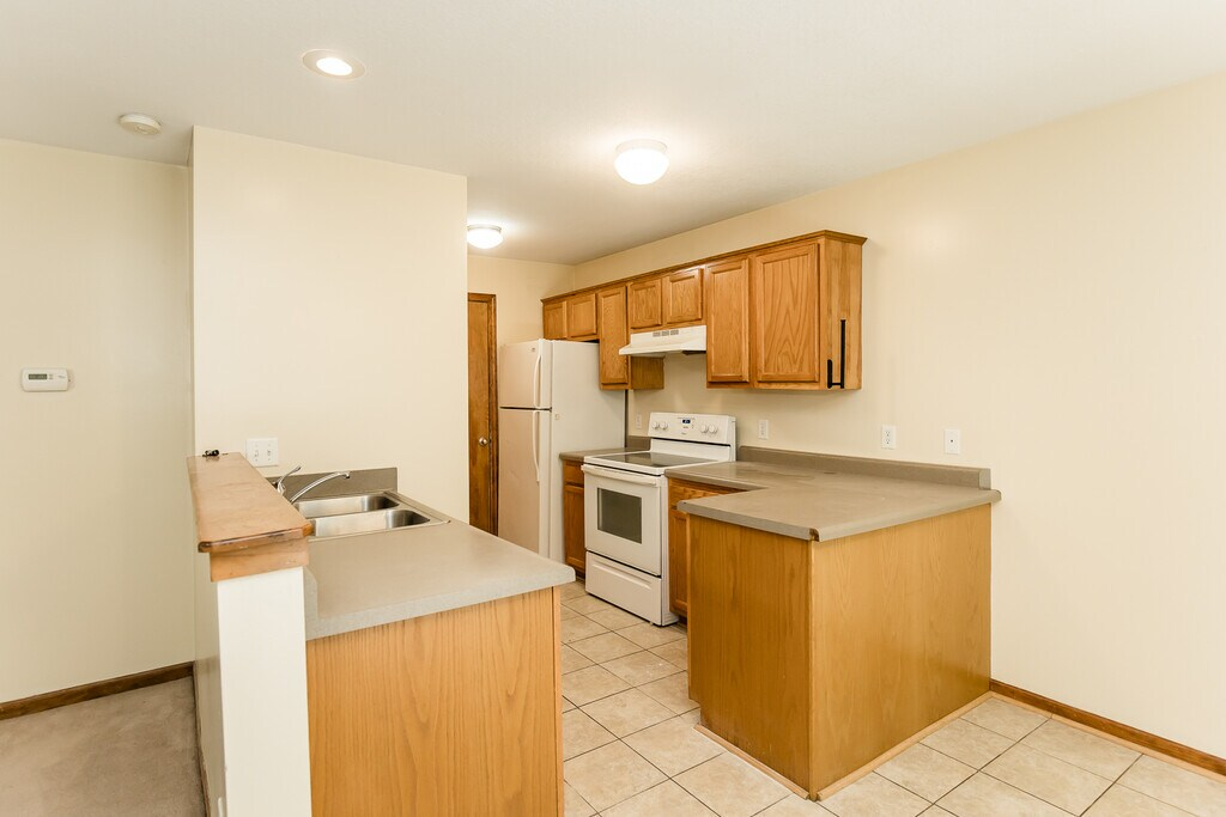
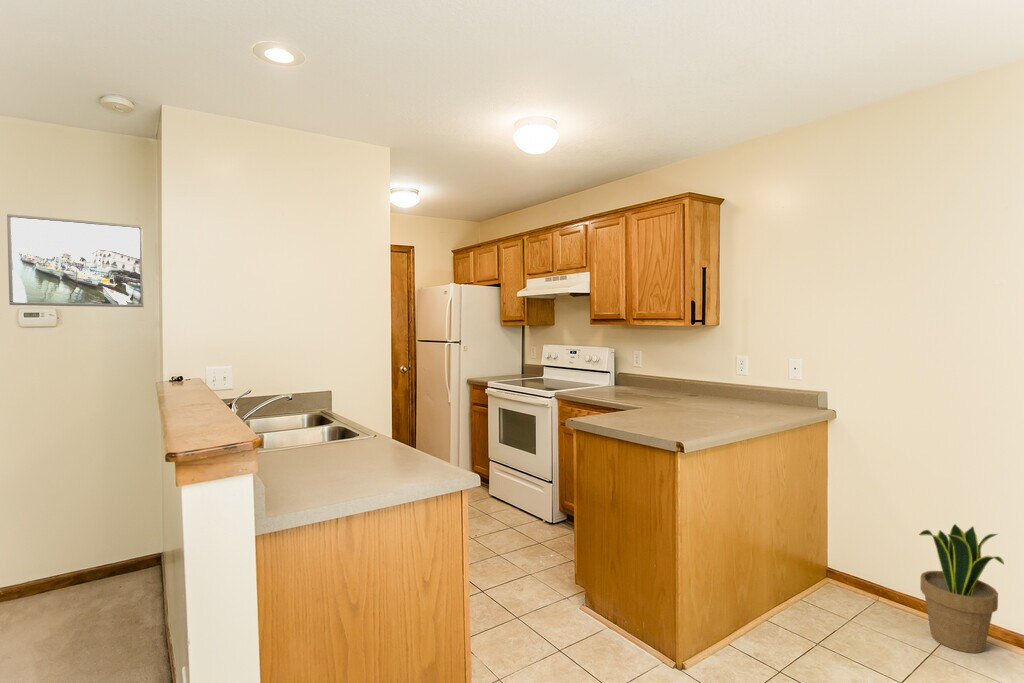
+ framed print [6,213,145,308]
+ potted plant [918,523,1005,654]
